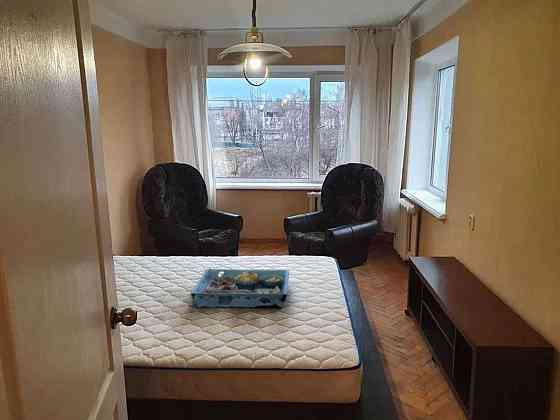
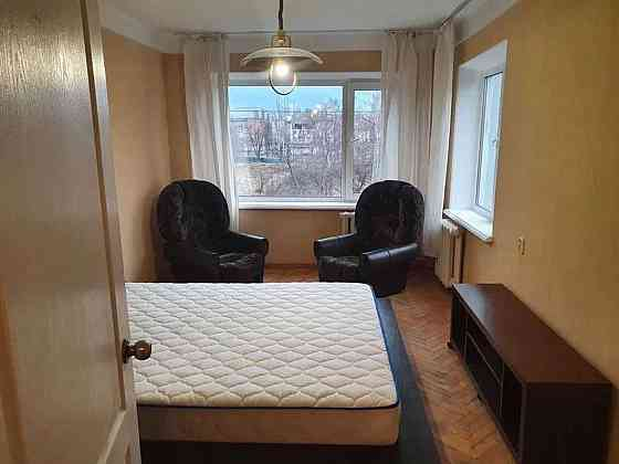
- serving tray [189,268,290,308]
